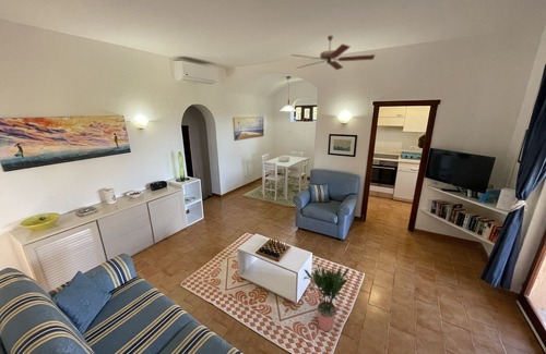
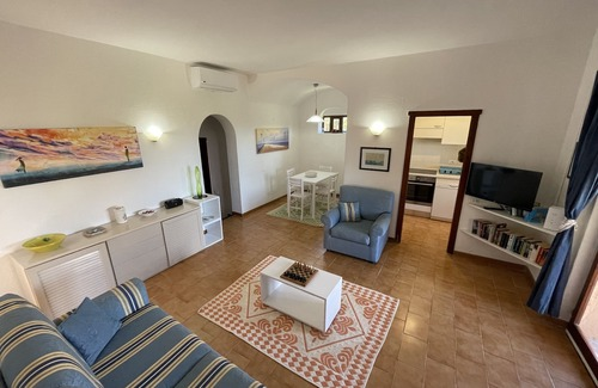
- potted plant [302,263,351,332]
- ceiling fan [289,35,376,71]
